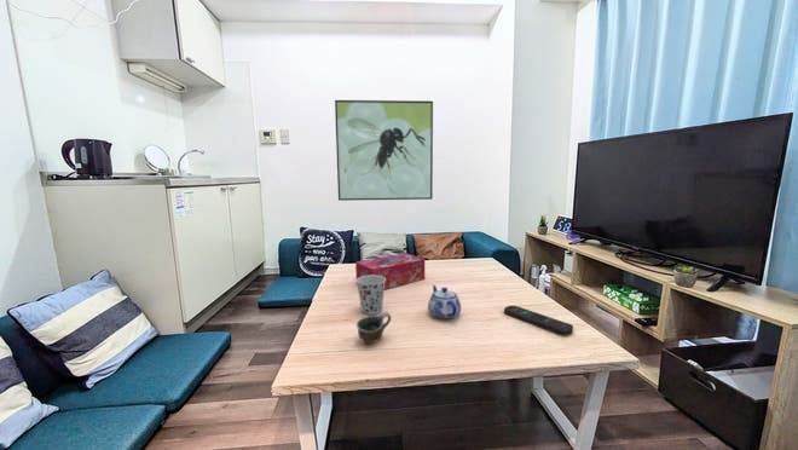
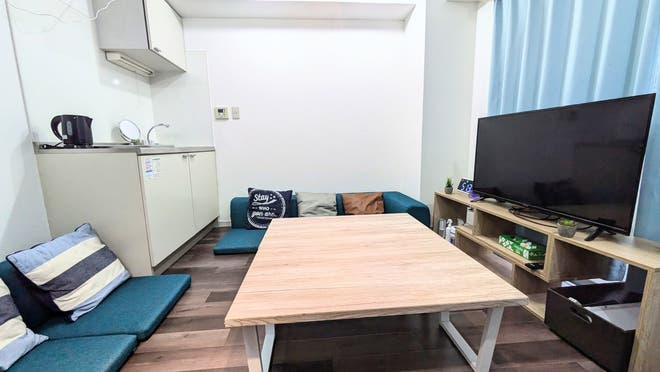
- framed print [334,99,434,202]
- teapot [427,283,462,319]
- tissue box [354,252,426,290]
- cup [355,311,393,345]
- cup [355,275,386,316]
- remote control [503,304,574,336]
